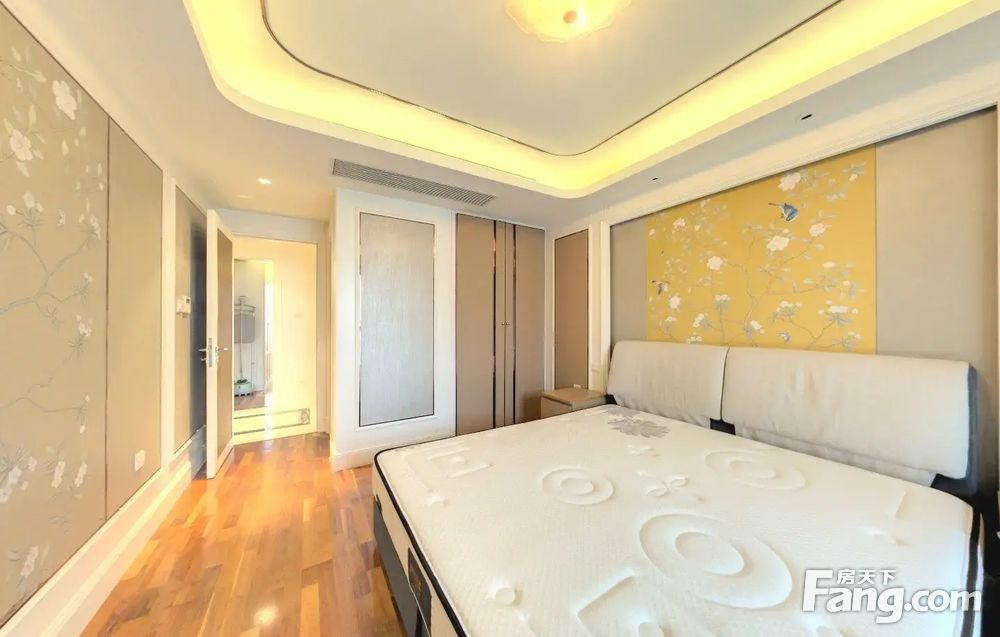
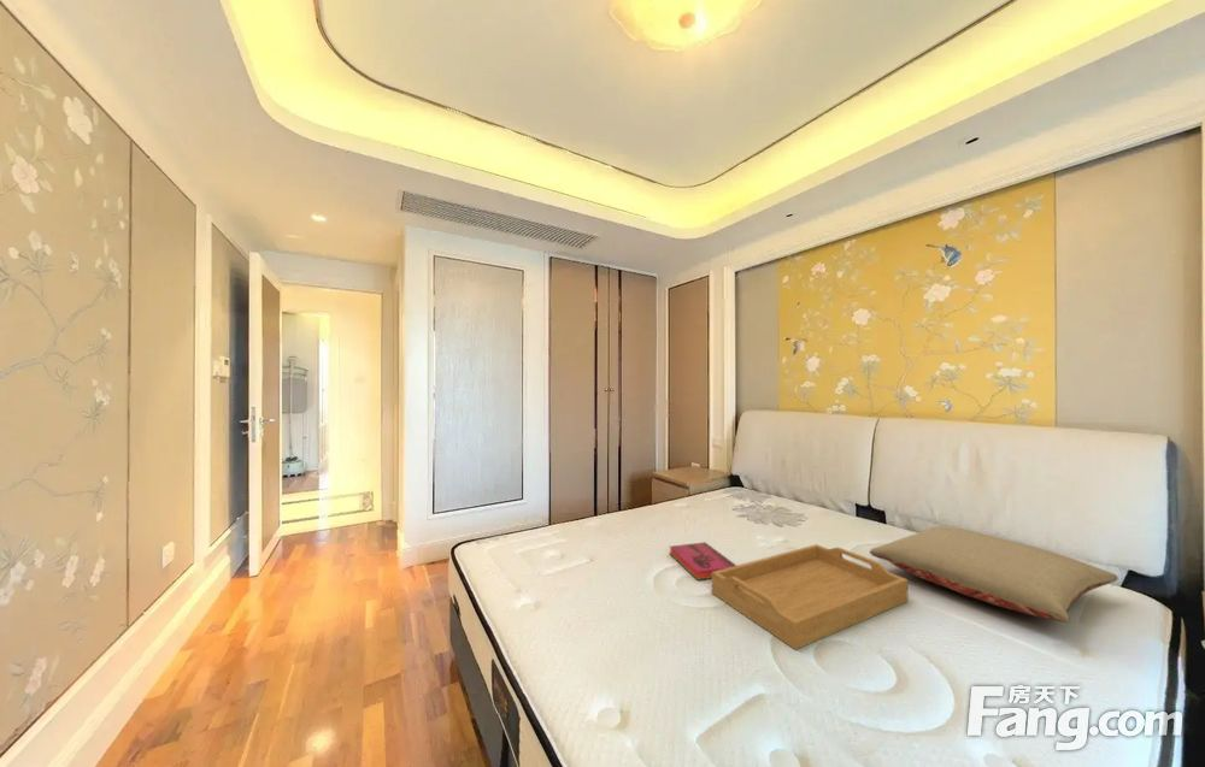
+ serving tray [711,543,909,650]
+ pillow [869,526,1119,624]
+ hardback book [668,541,737,582]
